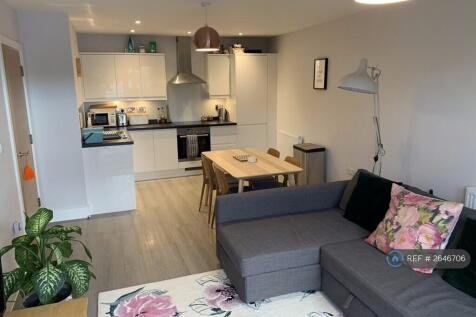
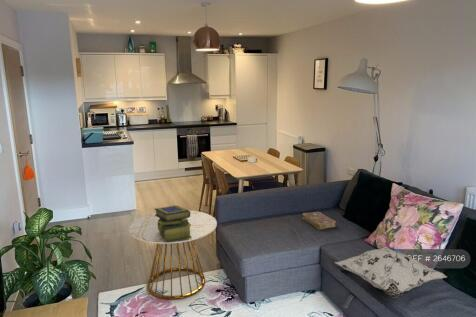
+ book [301,211,339,230]
+ side table [128,209,218,301]
+ stack of books [154,204,192,242]
+ decorative pillow [334,246,448,299]
